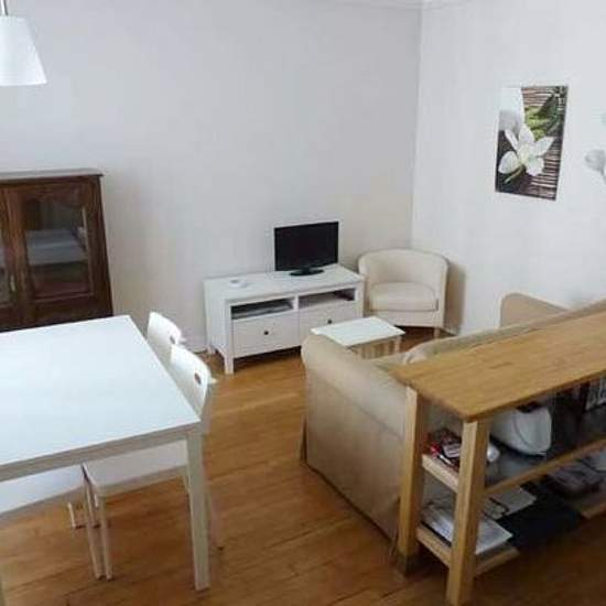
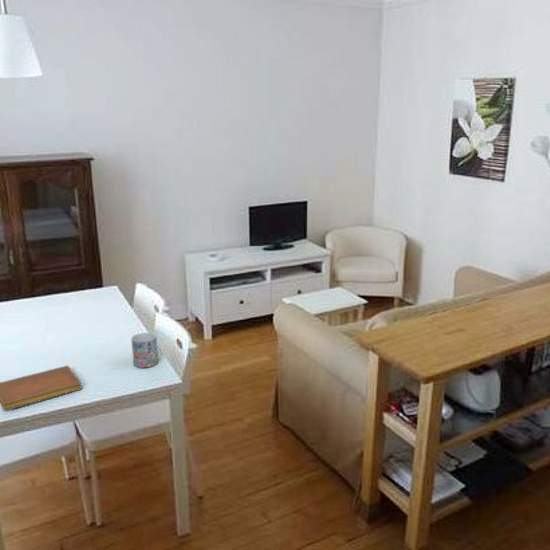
+ mug [130,332,159,368]
+ notebook [0,364,83,412]
